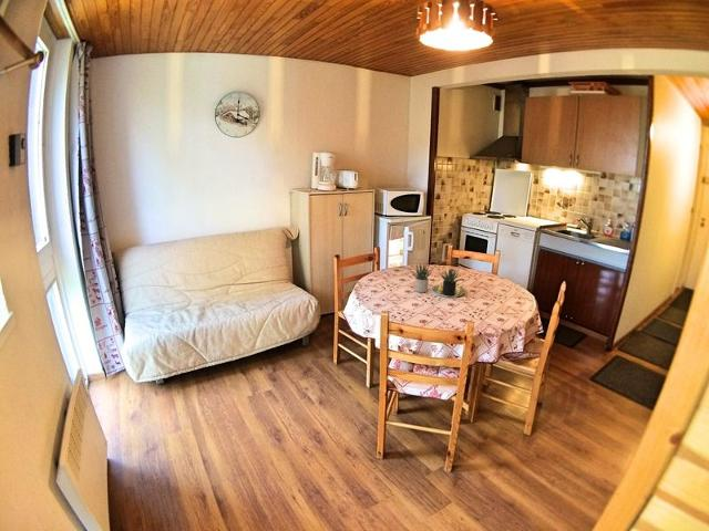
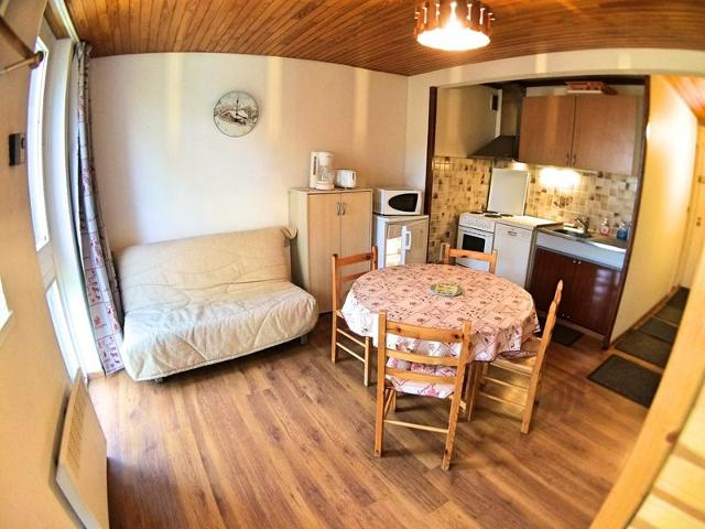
- succulent plant [409,262,465,296]
